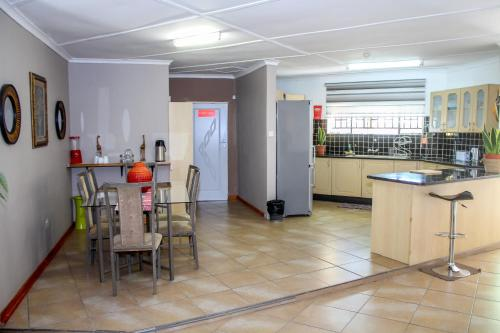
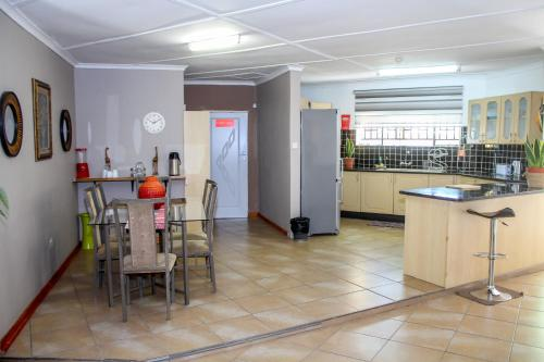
+ wall clock [141,111,166,135]
